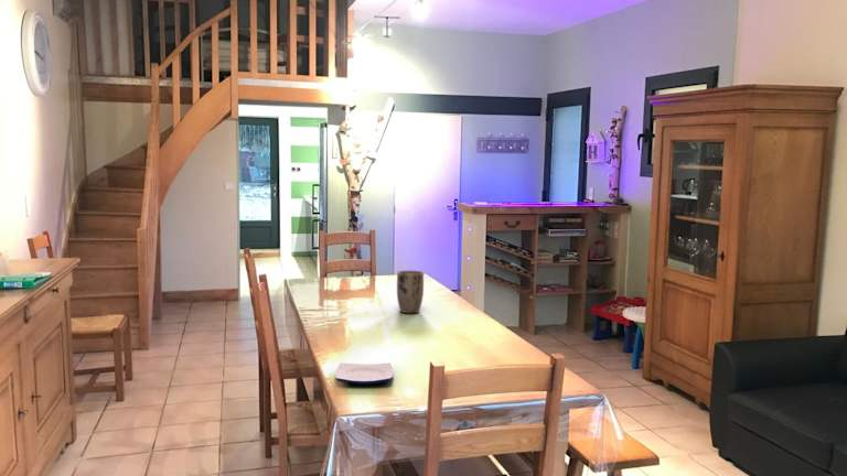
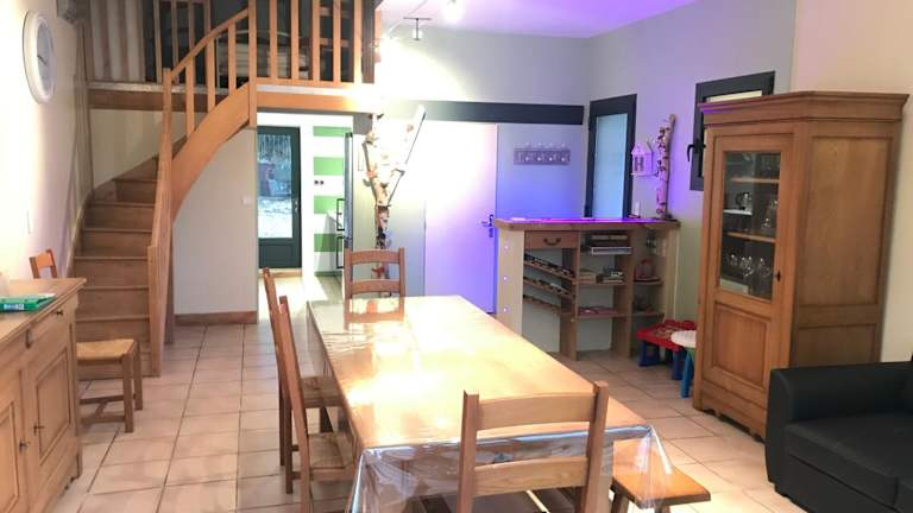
- plant pot [396,269,425,314]
- plate [334,361,395,386]
